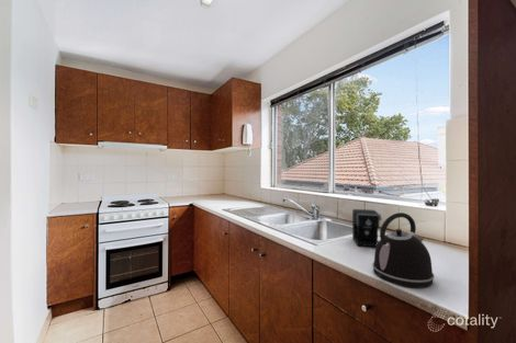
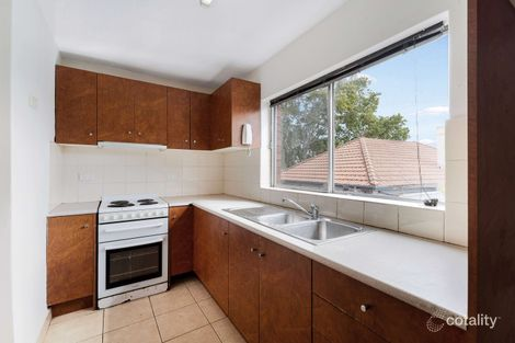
- kettle [371,211,436,288]
- coffee maker [351,208,382,248]
